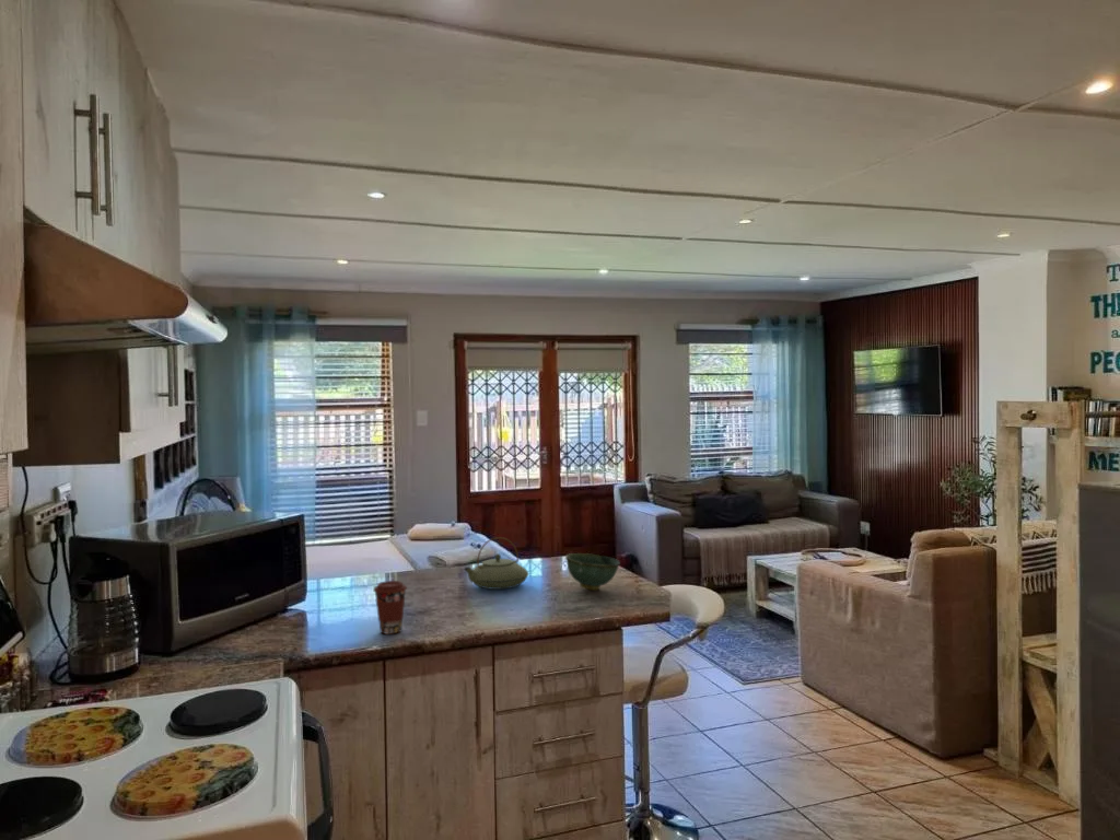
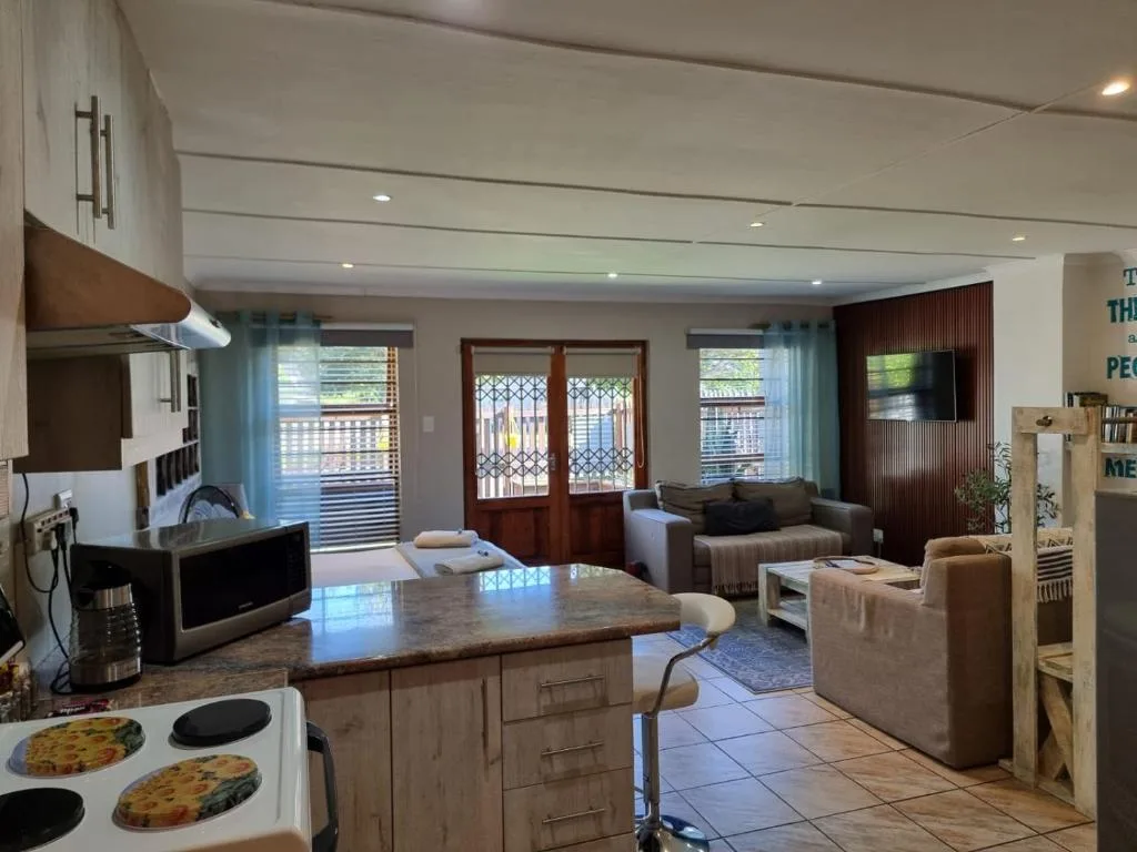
- coffee cup [372,580,408,635]
- bowl [564,552,621,592]
- teapot [463,536,529,591]
